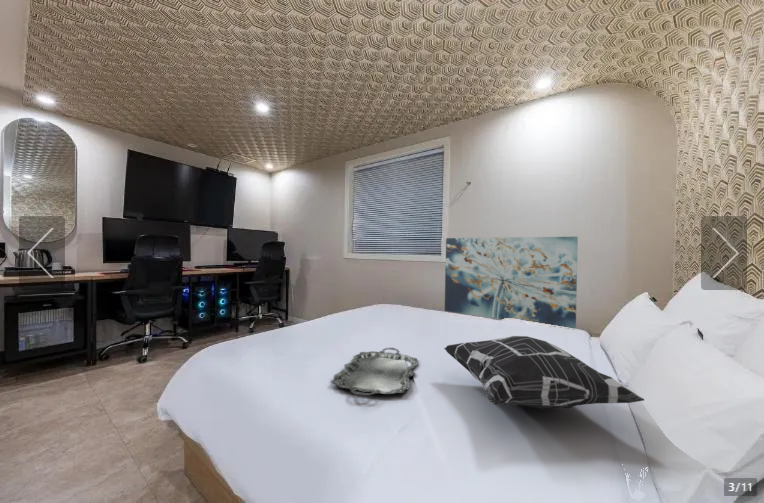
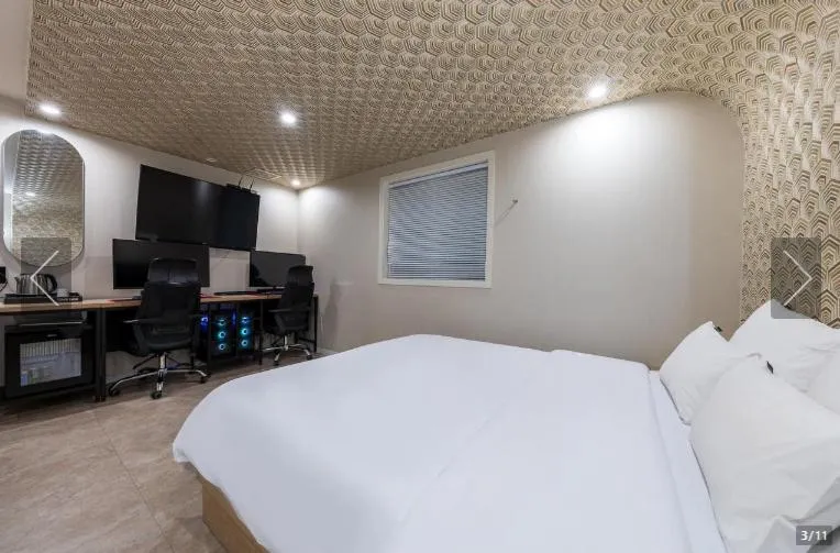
- wall art [444,236,579,329]
- serving tray [330,347,419,397]
- decorative pillow [443,335,645,409]
